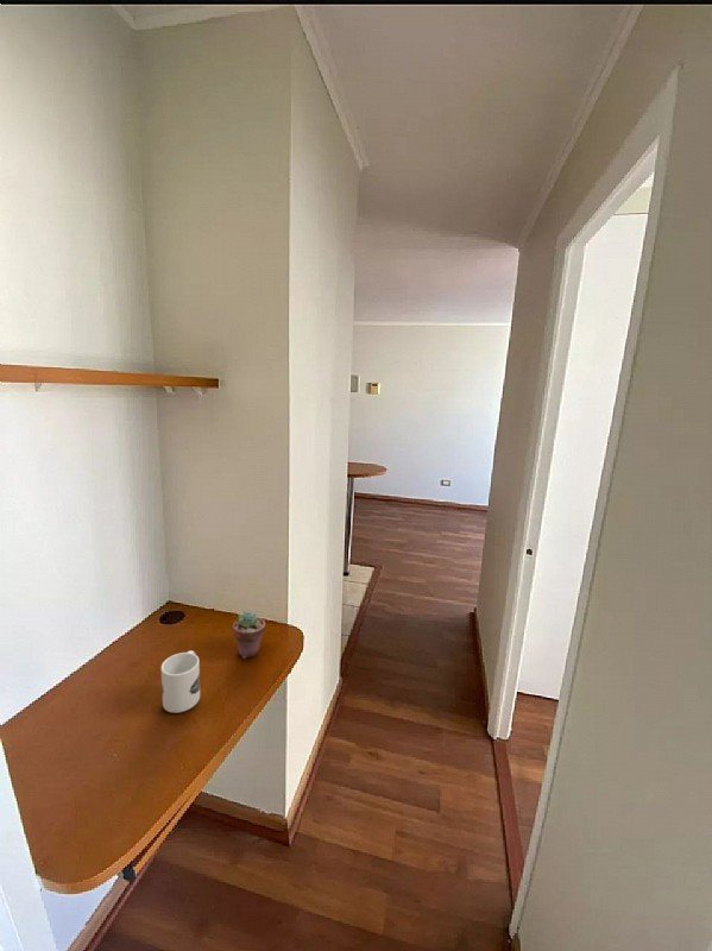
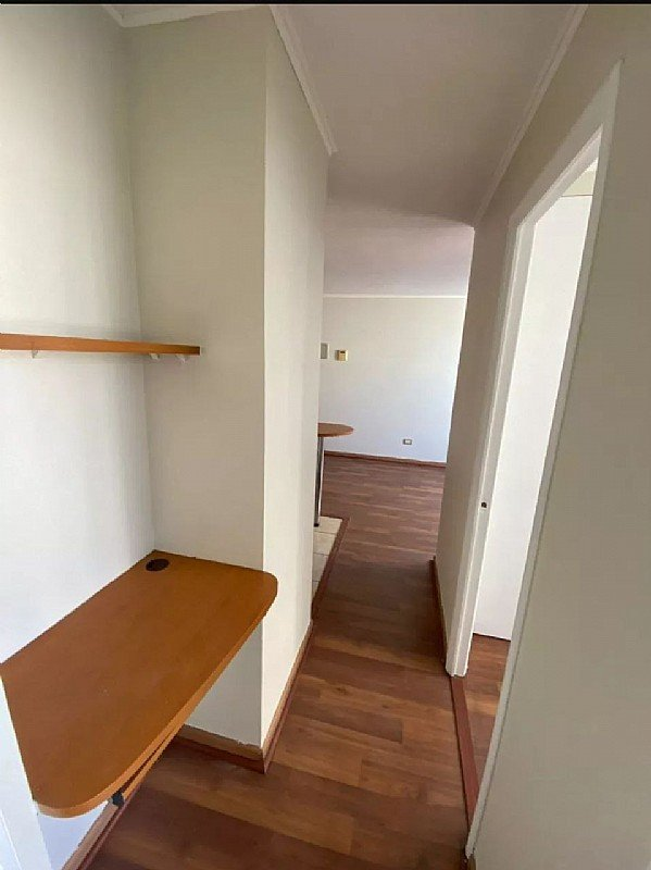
- potted succulent [232,610,266,659]
- mug [160,650,201,713]
